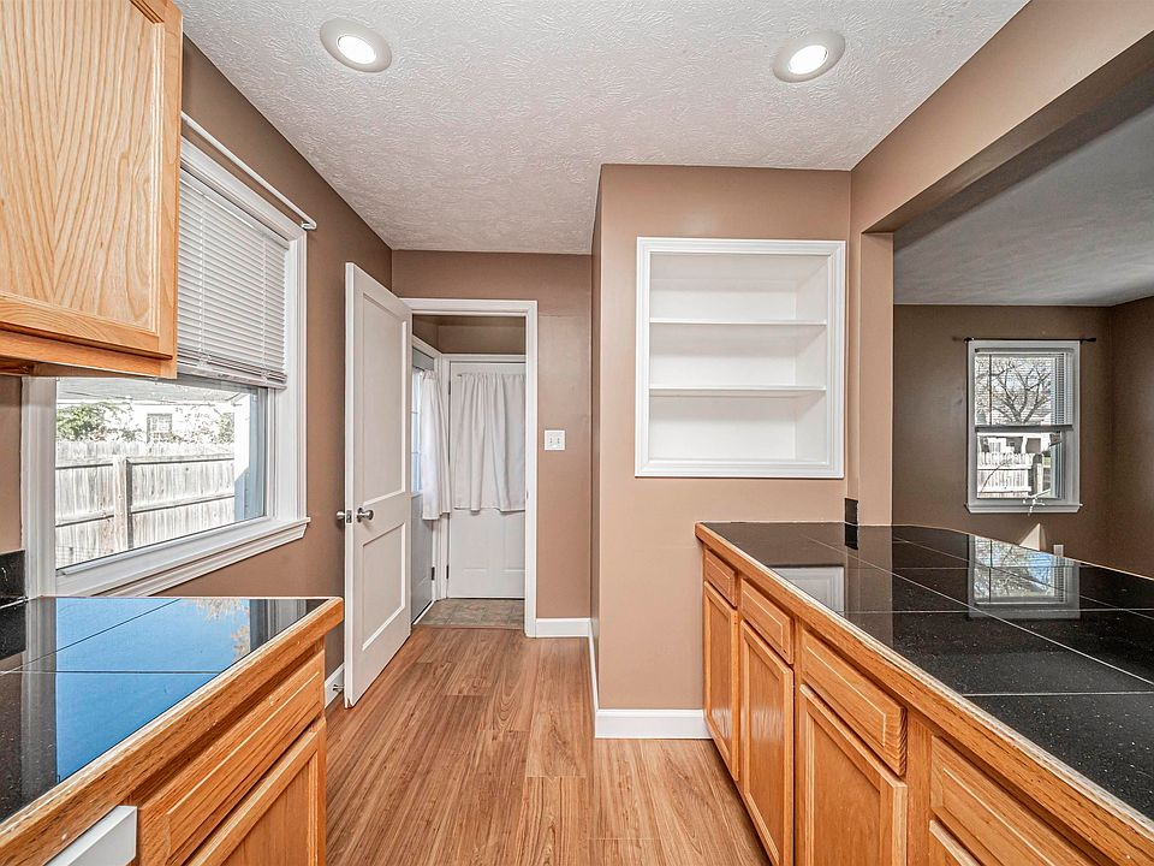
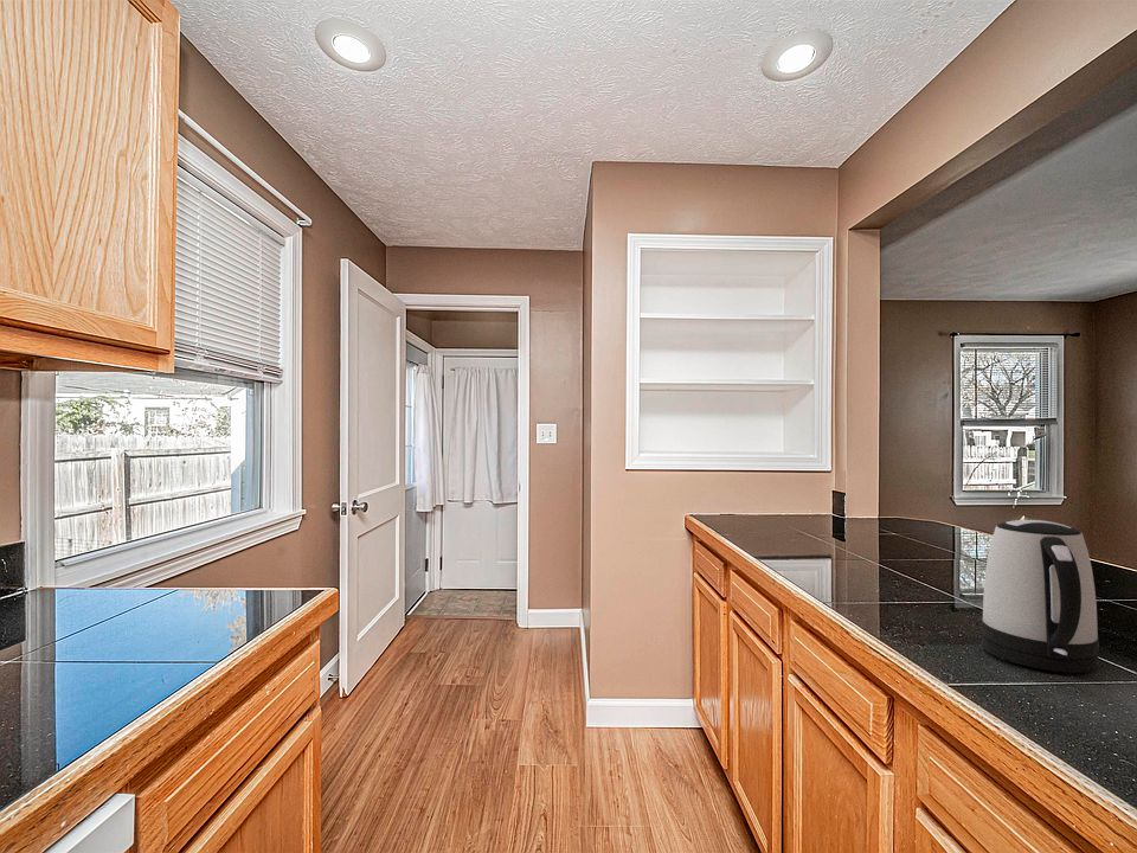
+ kettle [981,519,1100,674]
